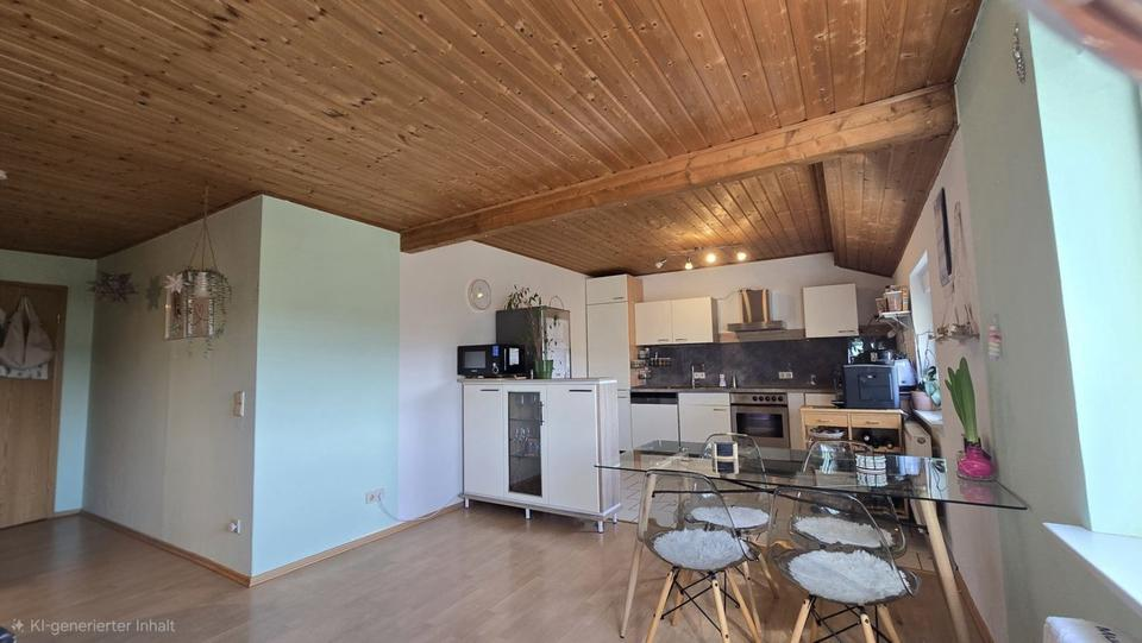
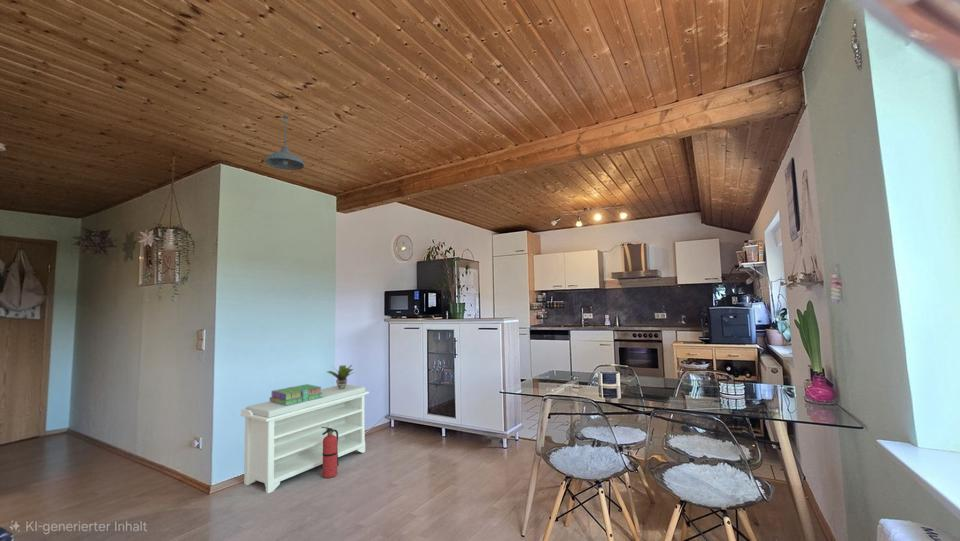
+ pendant light [264,114,305,171]
+ bench [240,384,370,494]
+ fire extinguisher [322,425,339,479]
+ stack of books [269,383,322,406]
+ potted plant [326,364,355,389]
